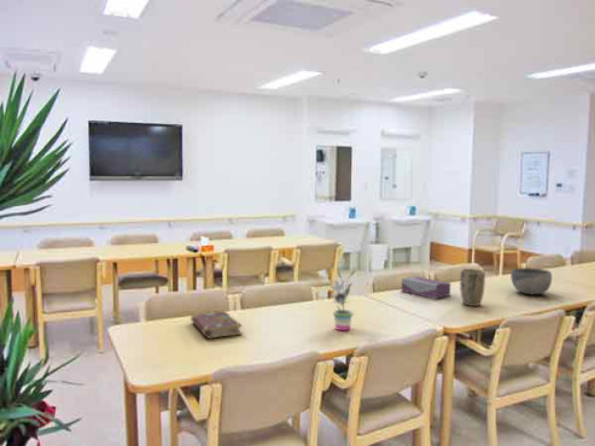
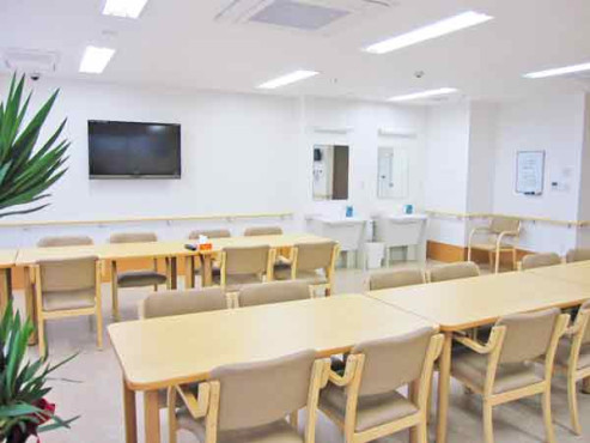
- tissue box [401,275,451,300]
- potted plant [328,269,356,331]
- plant pot [459,268,486,307]
- book [189,310,244,339]
- bowl [509,266,553,295]
